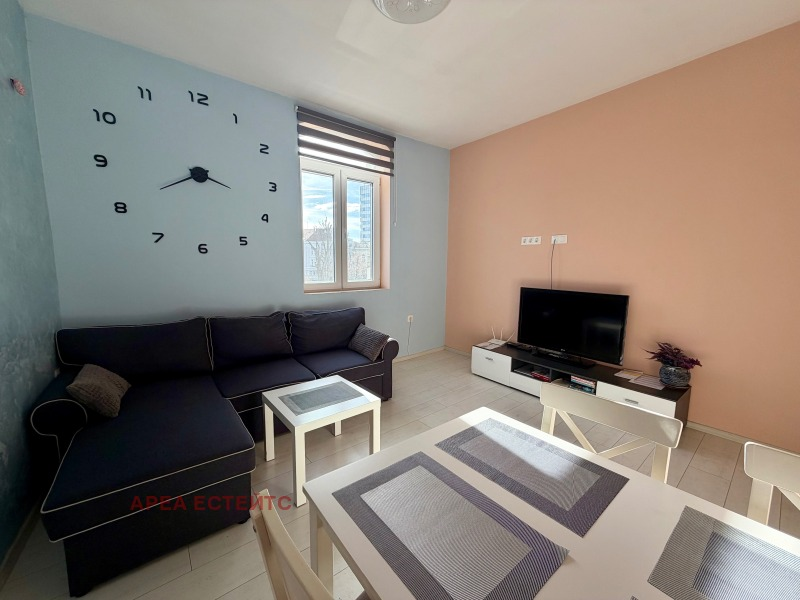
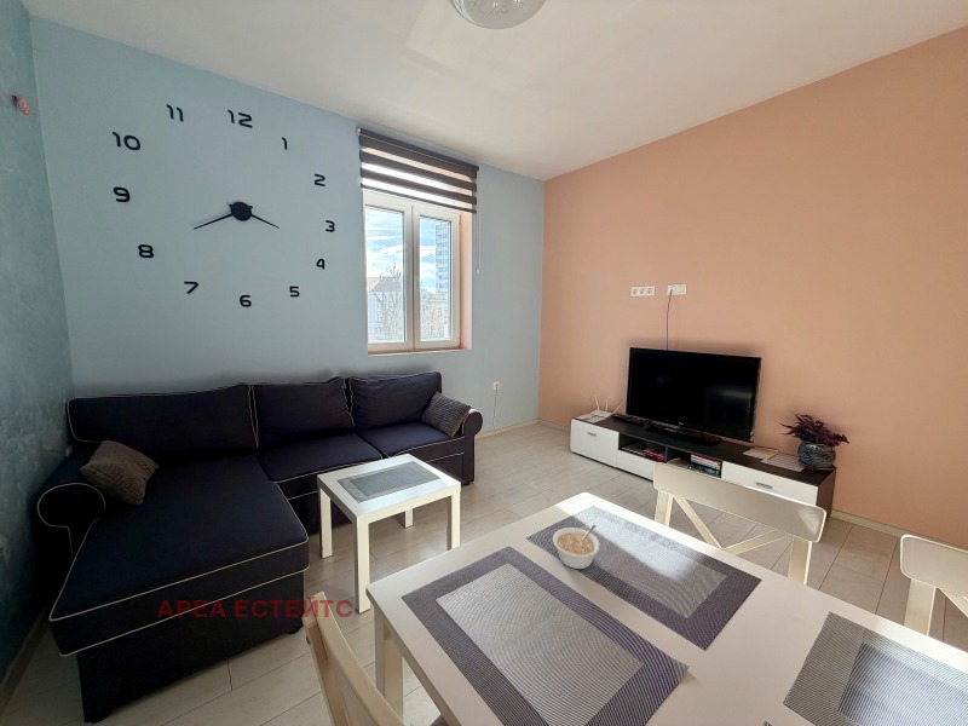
+ legume [552,524,601,570]
